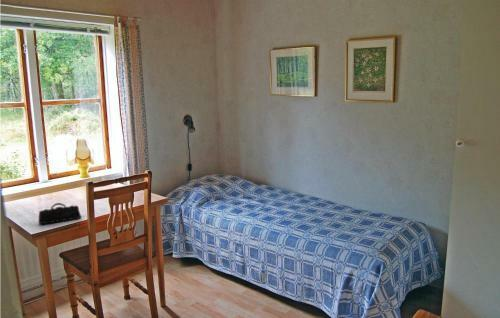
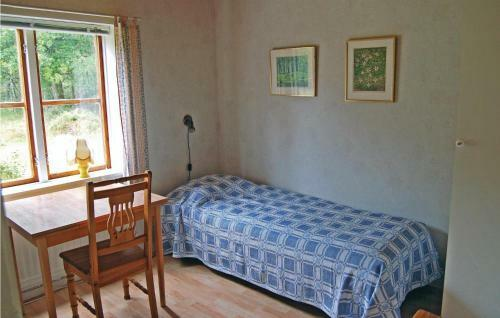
- pencil case [37,202,82,225]
